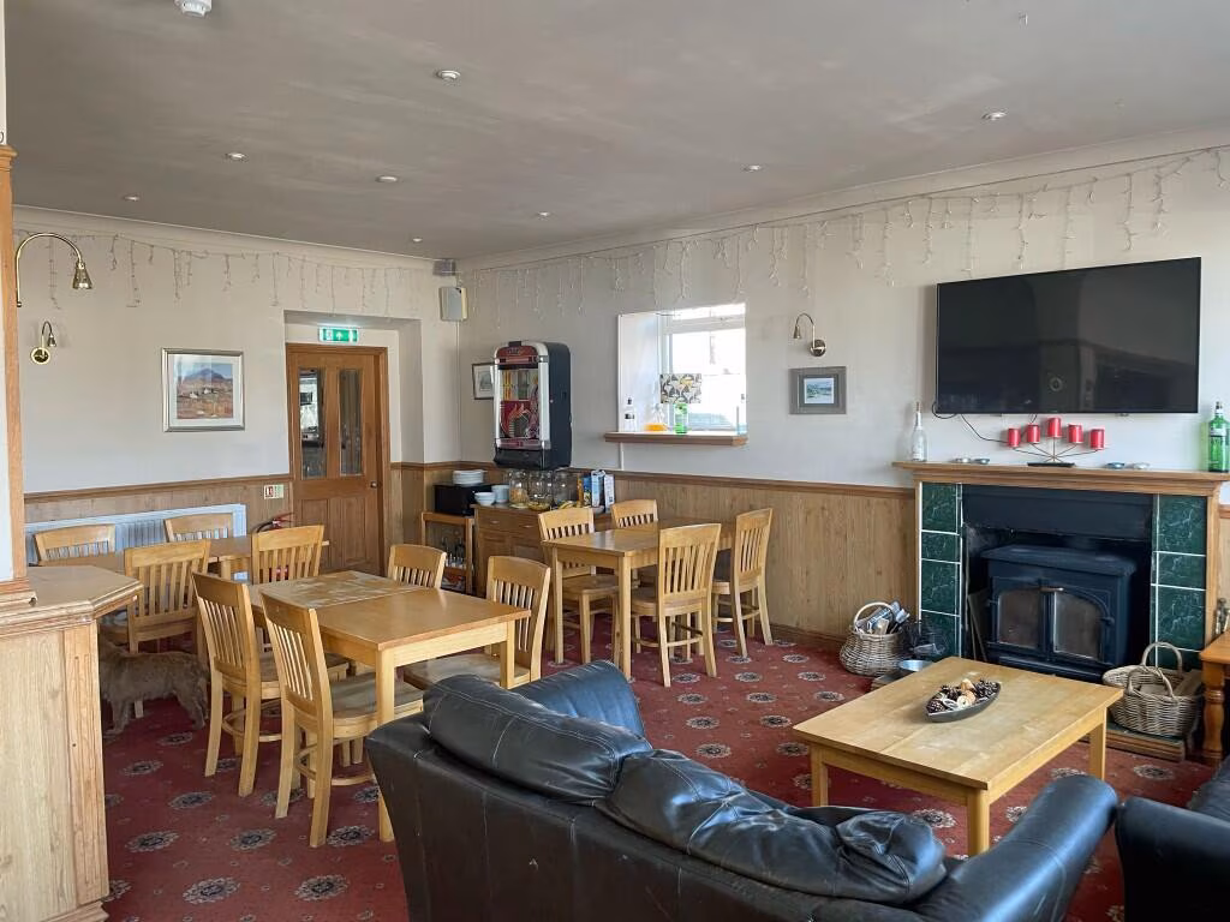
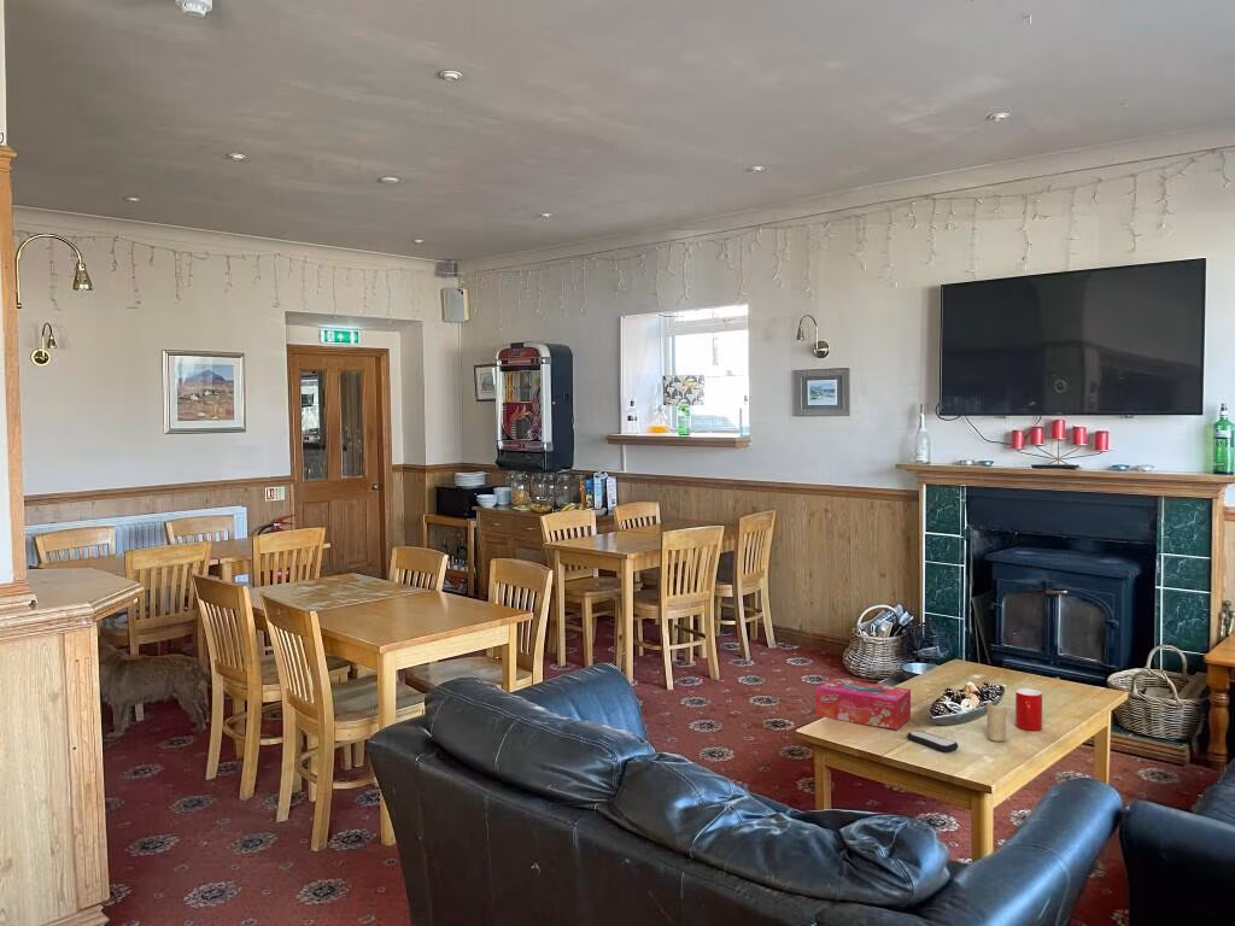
+ candle [985,702,1008,743]
+ remote control [906,729,959,752]
+ cup [1014,687,1043,732]
+ tissue box [814,676,912,731]
